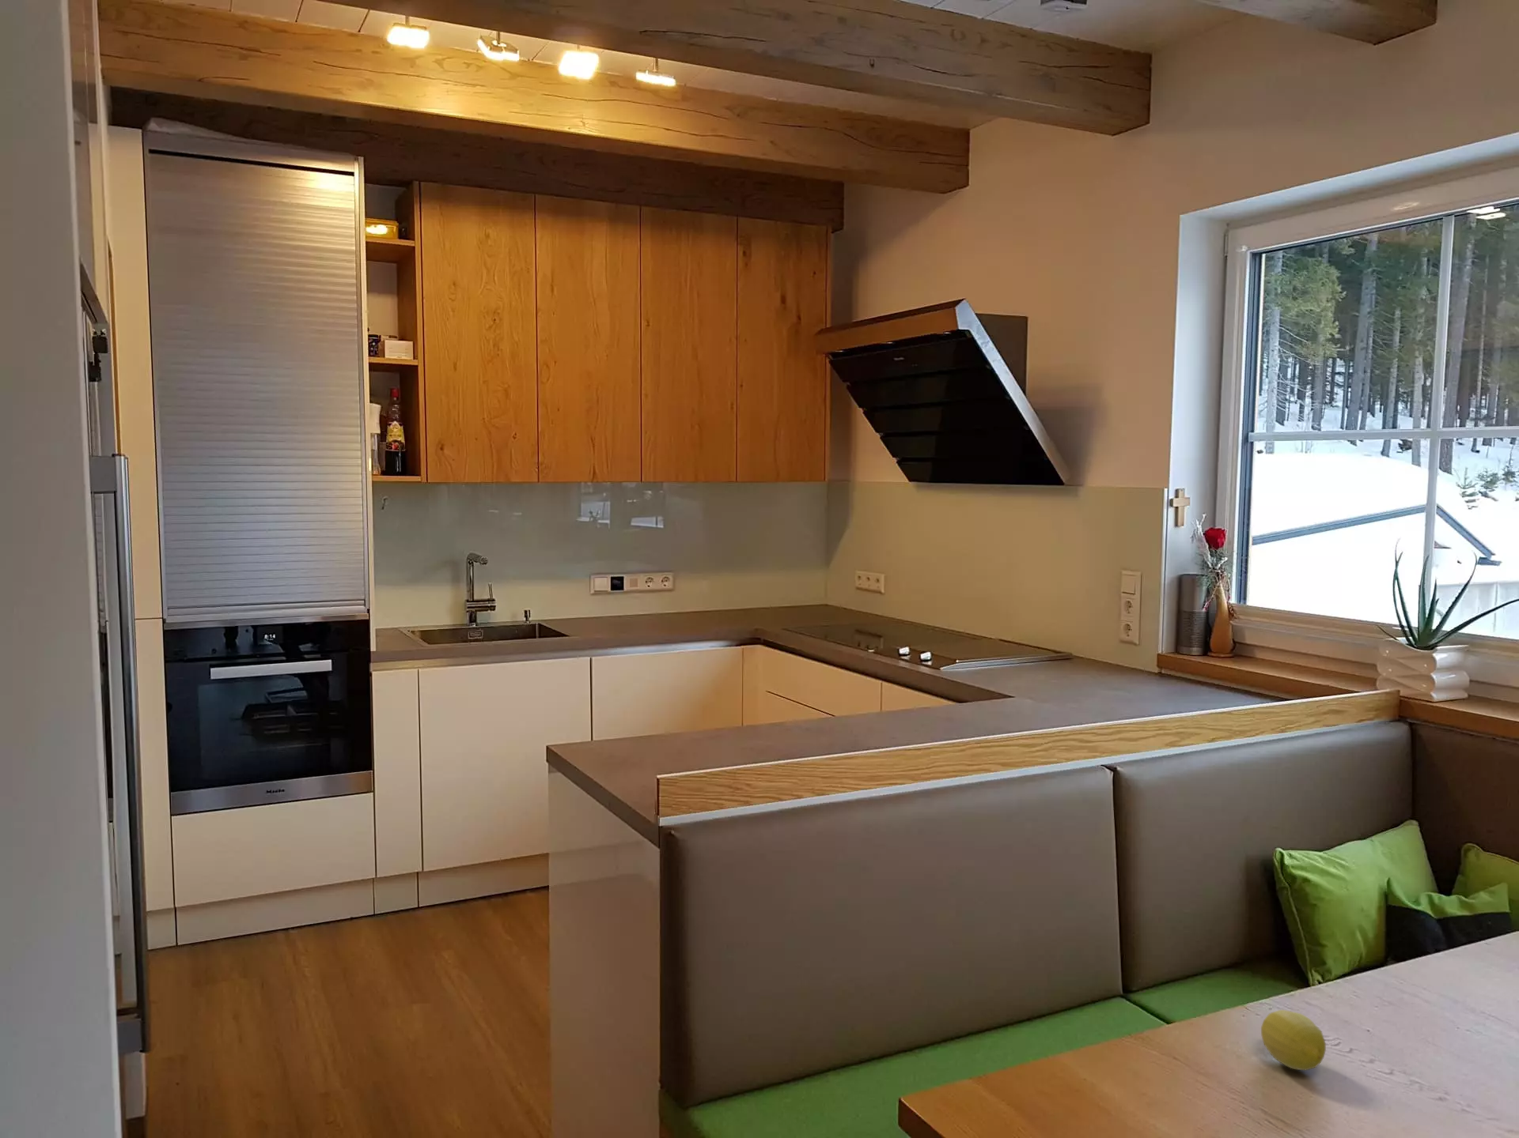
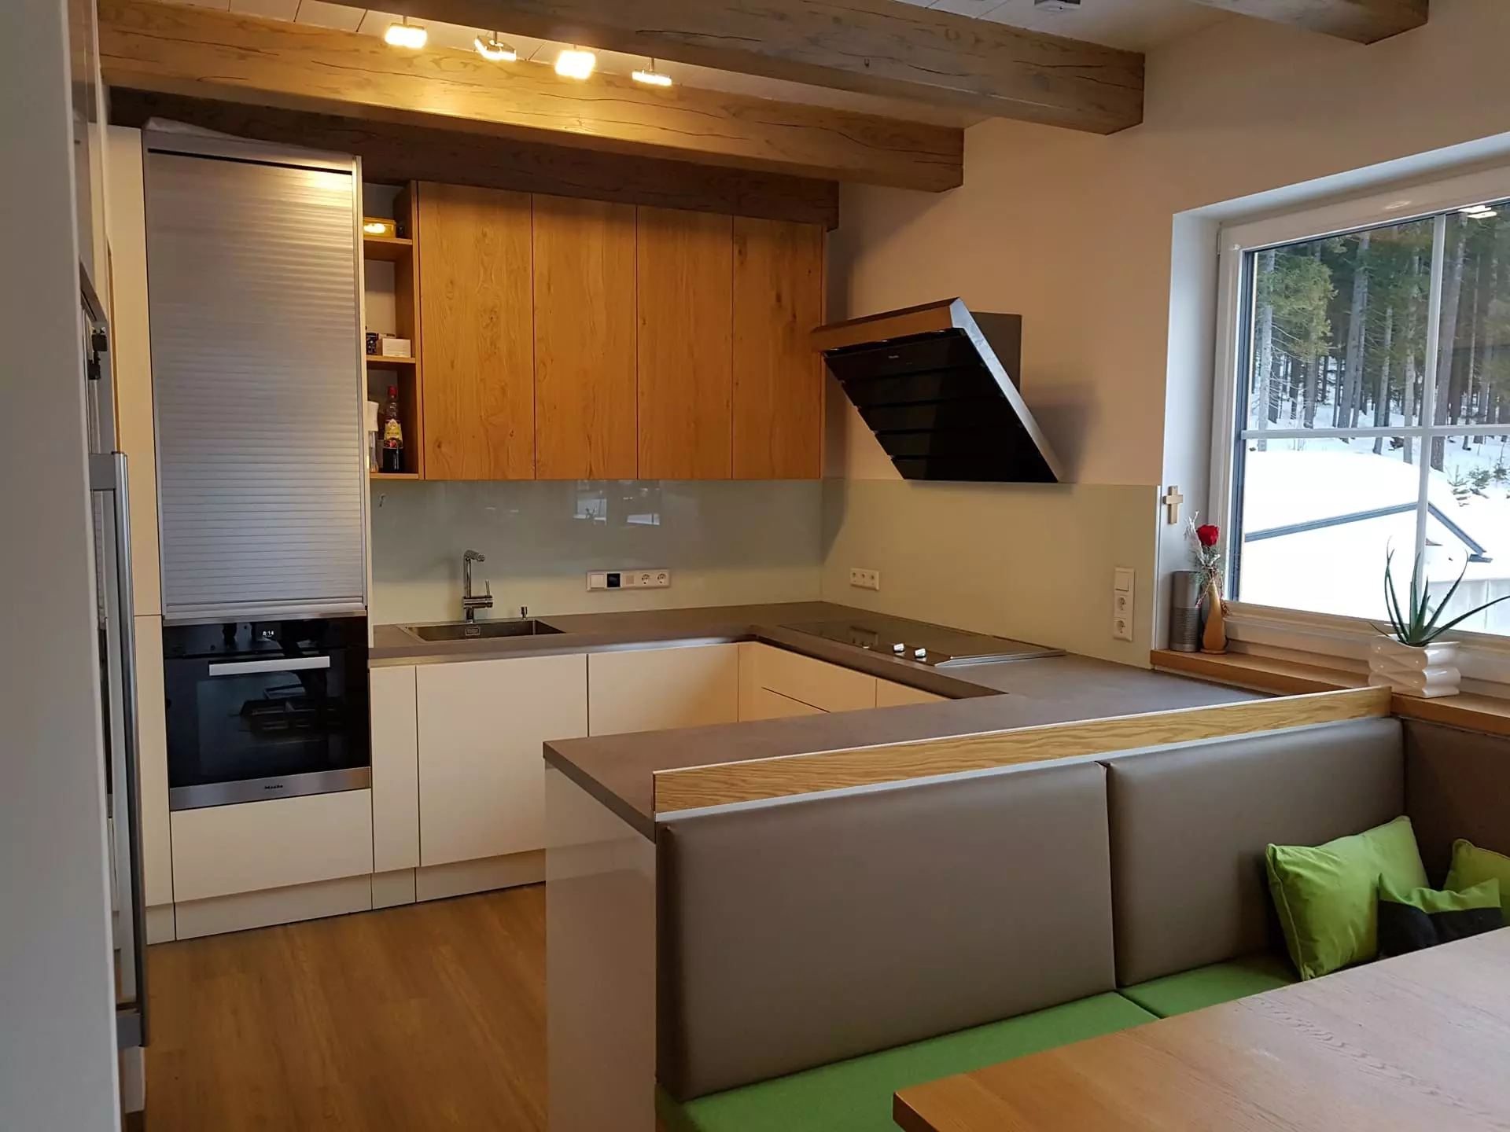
- fruit [1261,1009,1326,1071]
